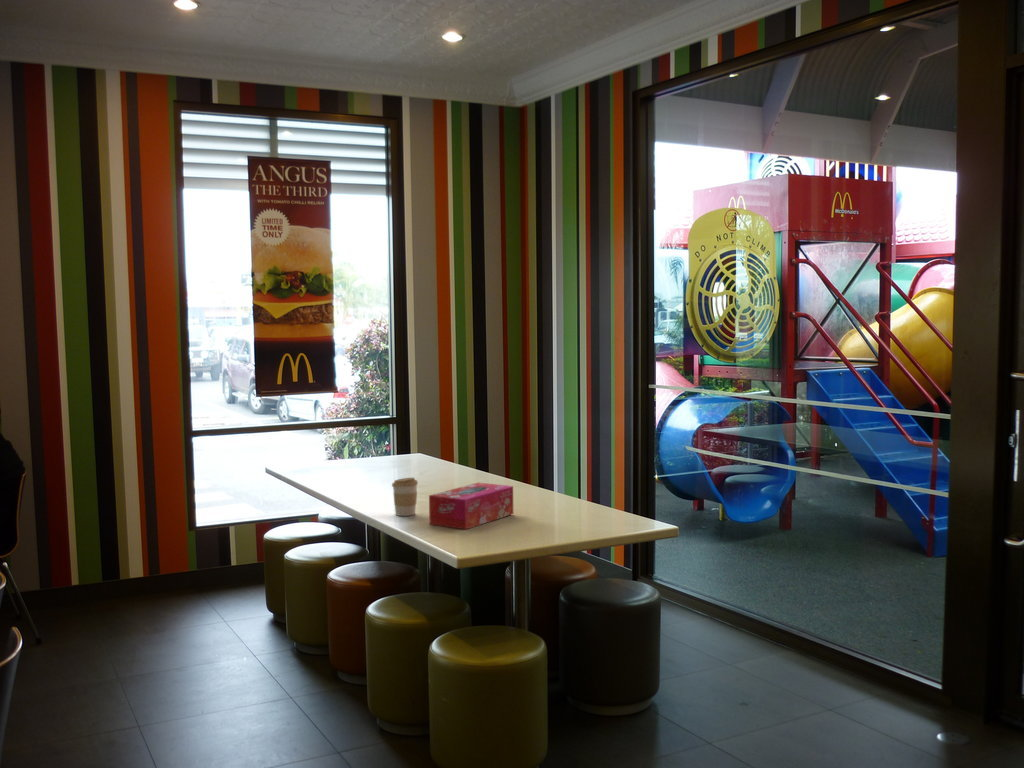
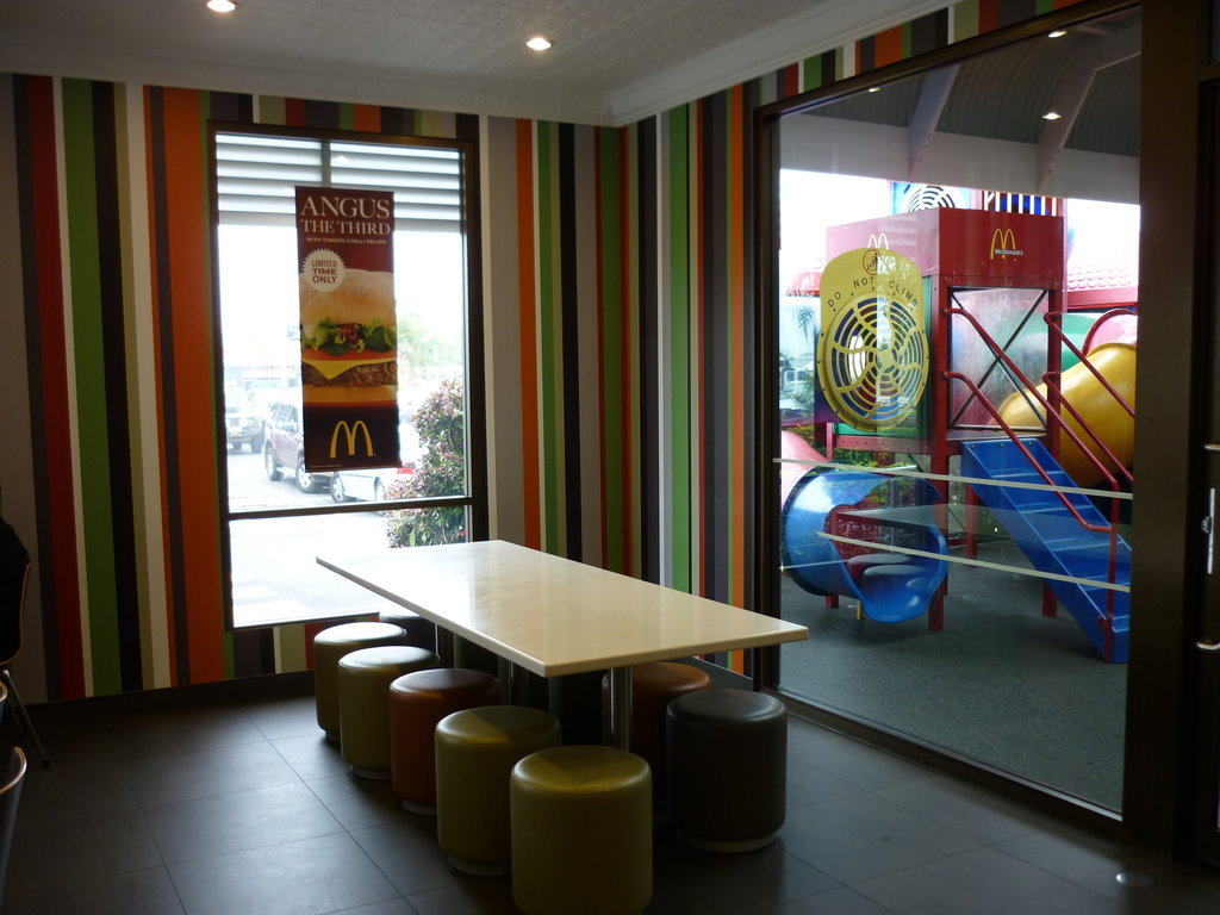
- coffee cup [391,477,419,517]
- tissue box [428,481,514,531]
